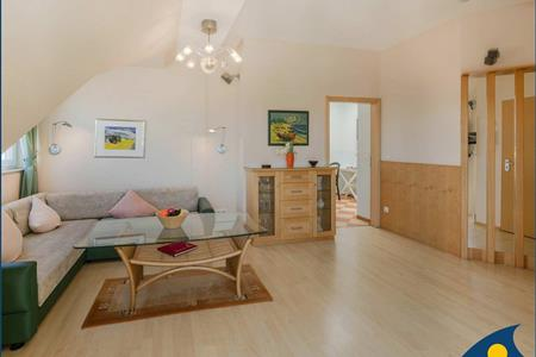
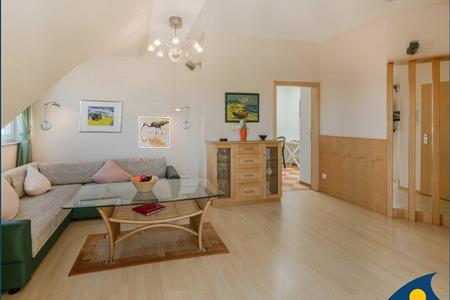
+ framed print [138,116,171,148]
